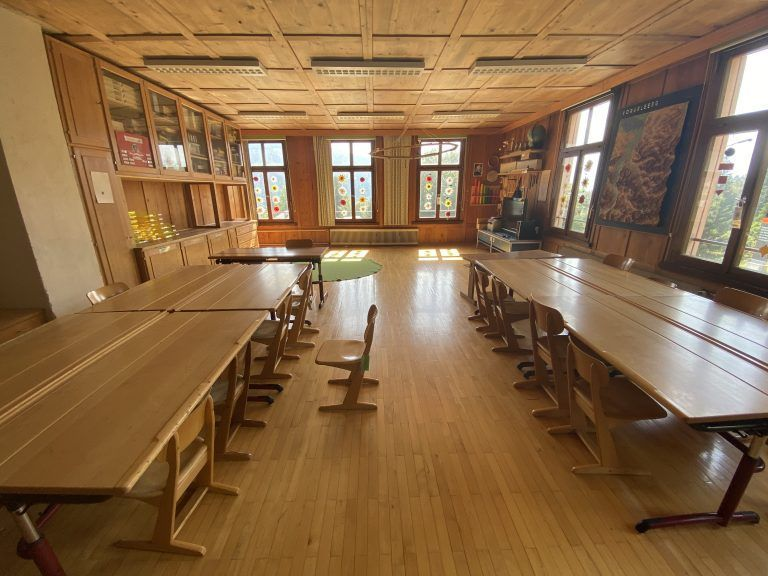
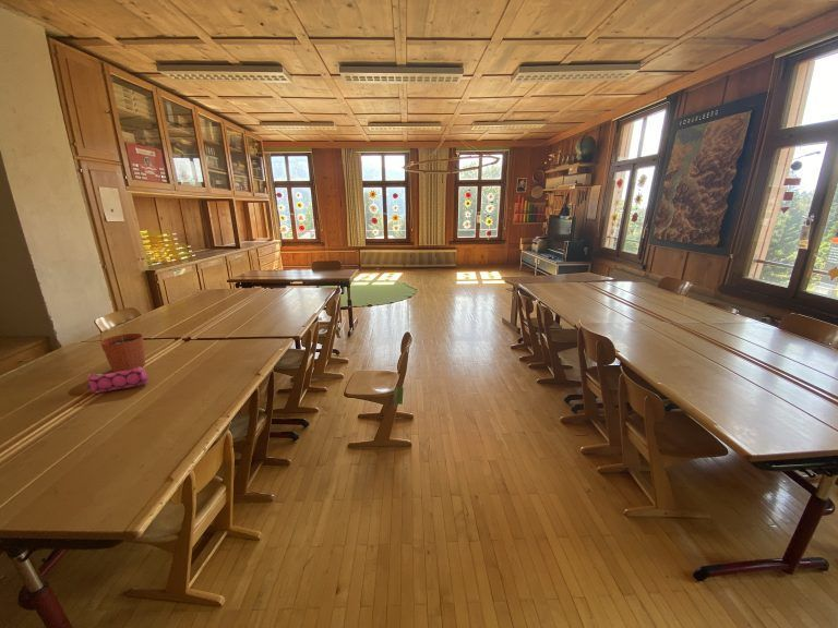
+ pencil case [85,366,148,395]
+ plant pot [99,321,146,373]
